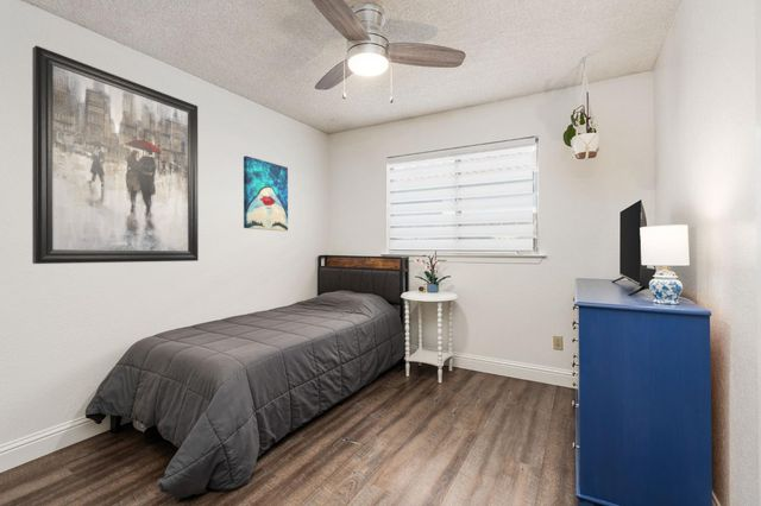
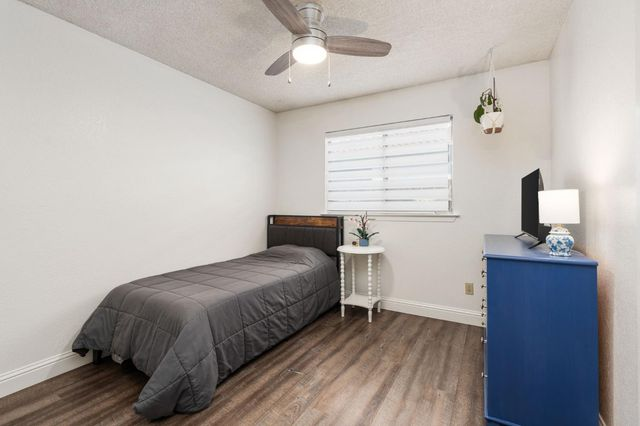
- wall art [243,154,289,233]
- wall art [31,44,200,265]
